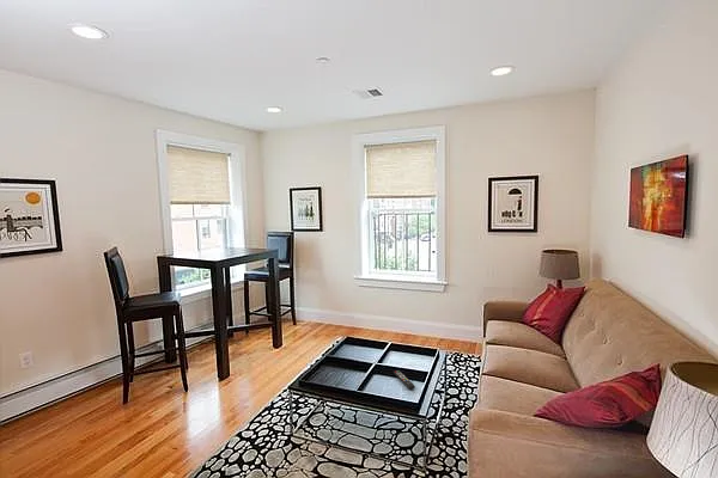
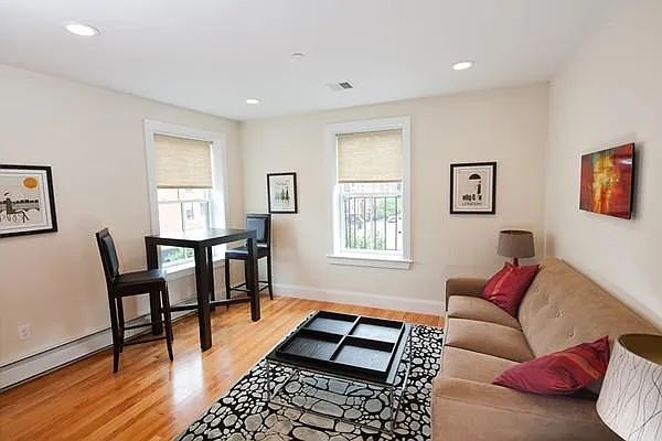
- remote control [393,369,416,391]
